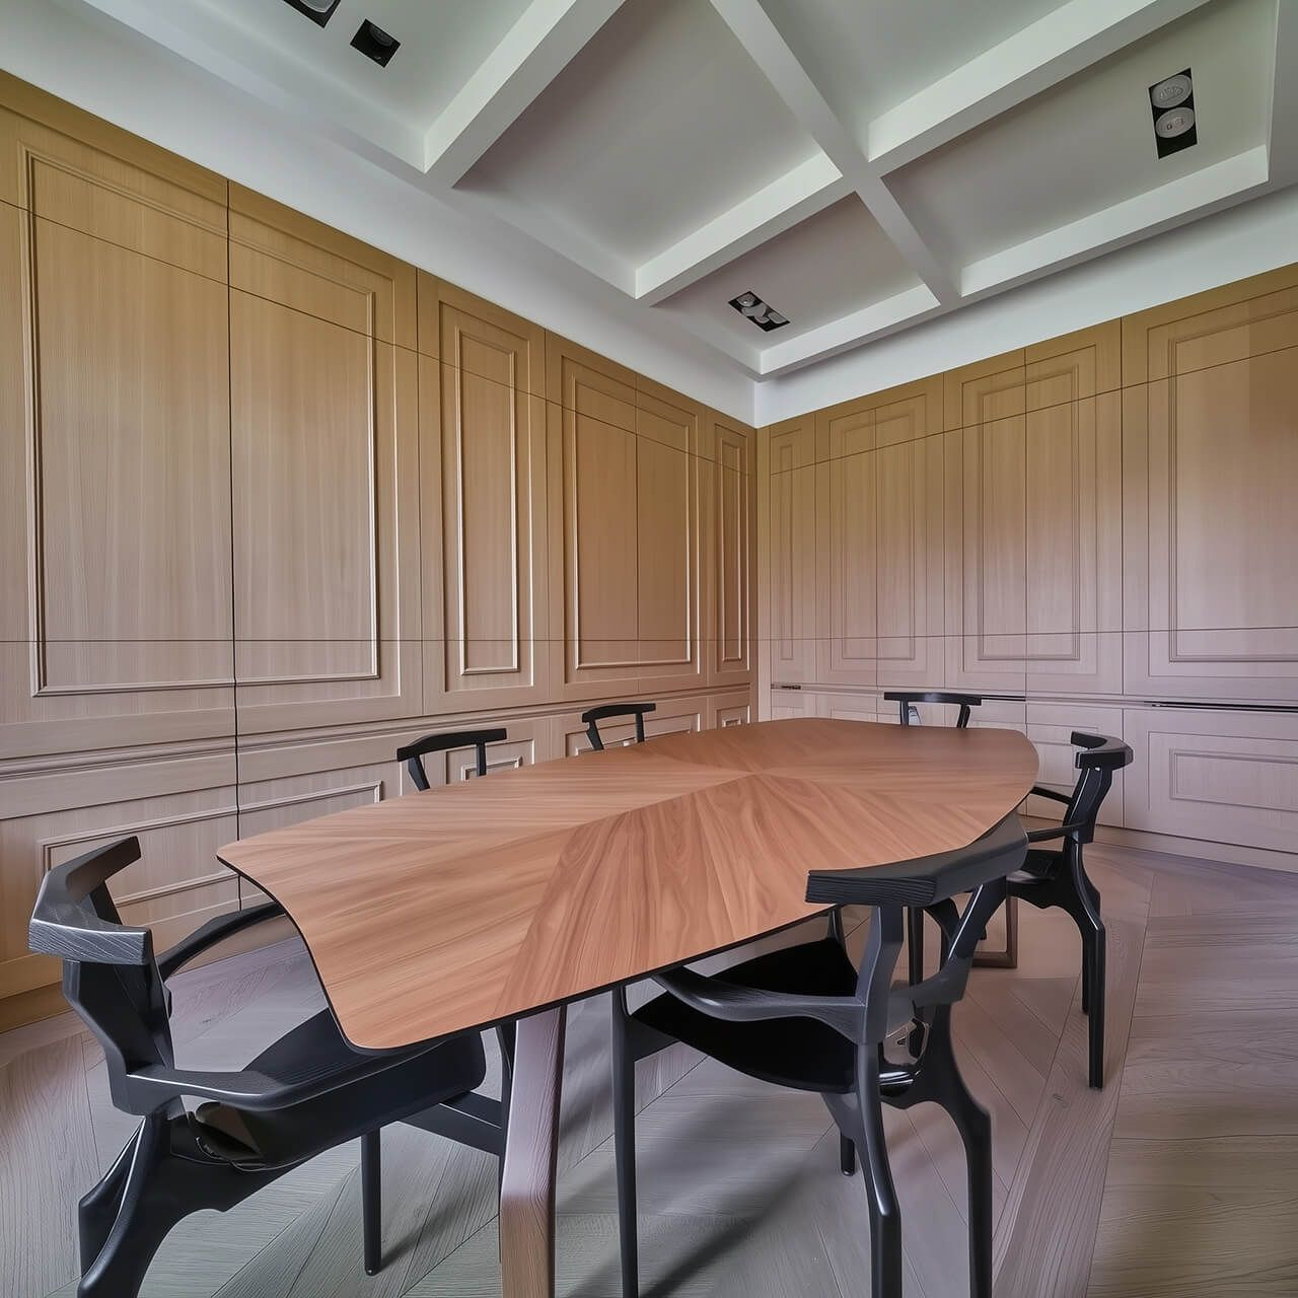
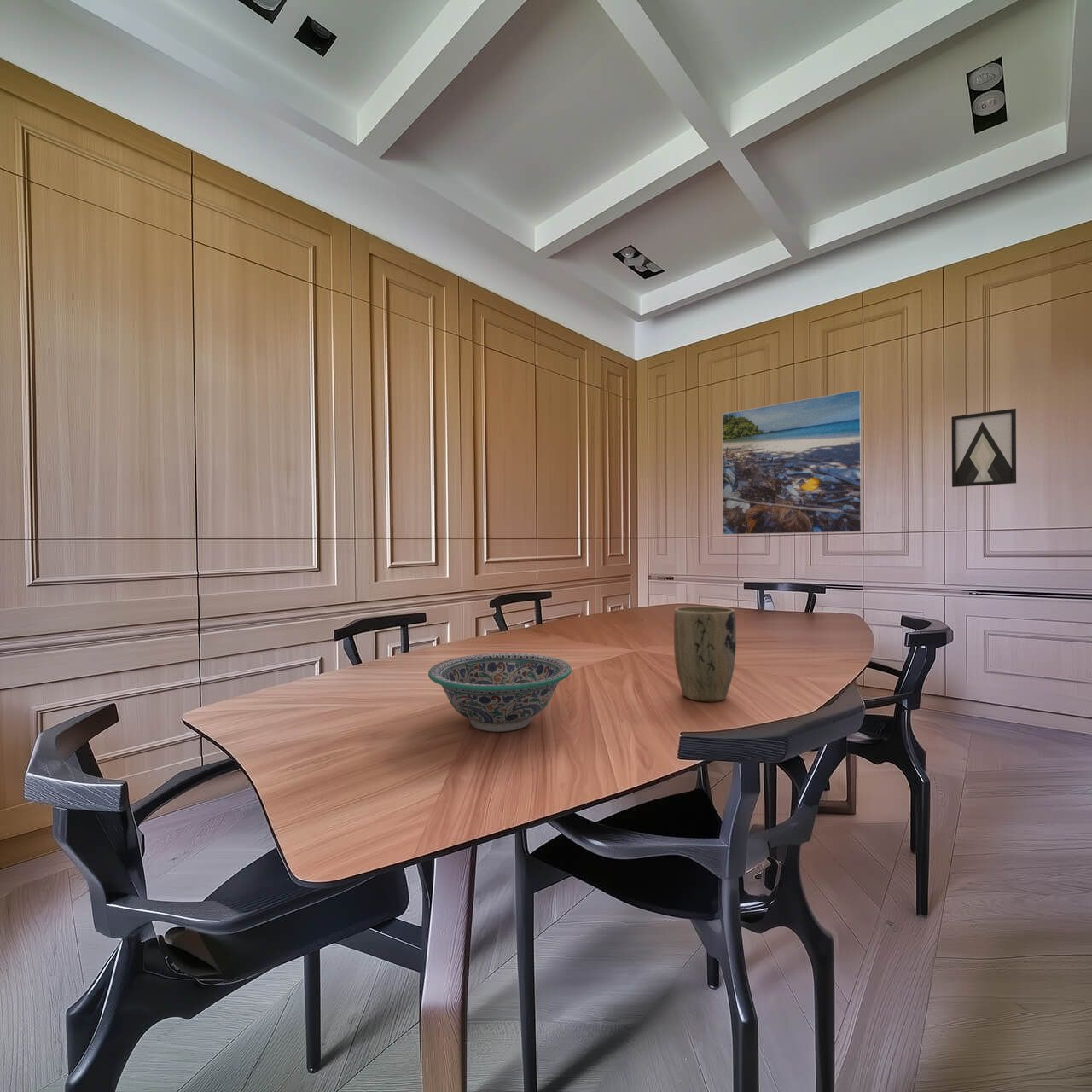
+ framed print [721,389,863,536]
+ decorative bowl [427,653,572,733]
+ wall art [951,408,1017,488]
+ plant pot [673,606,737,703]
